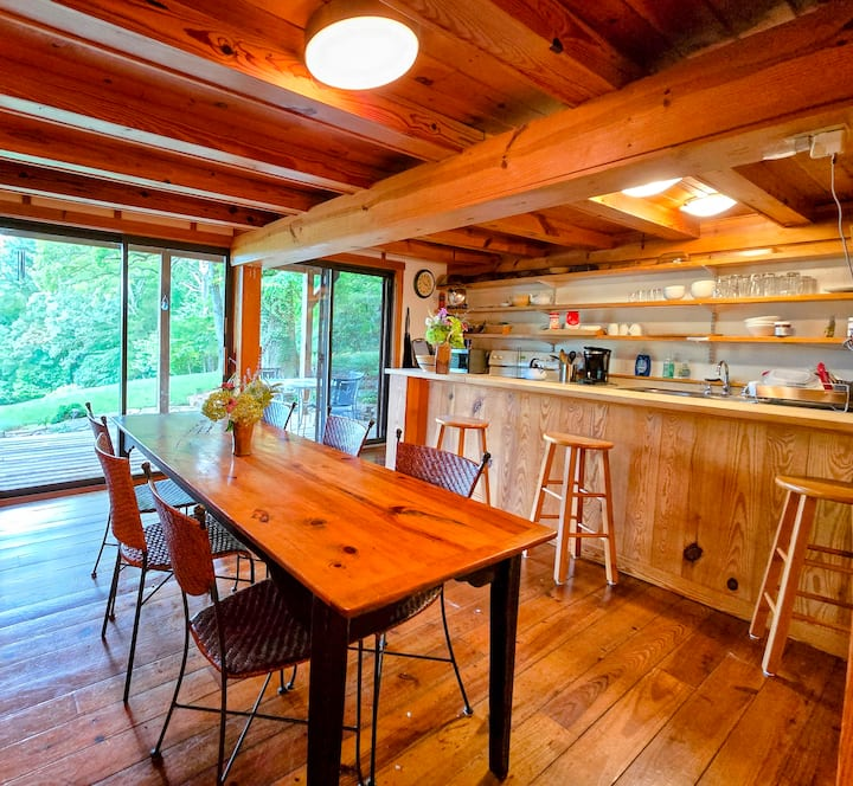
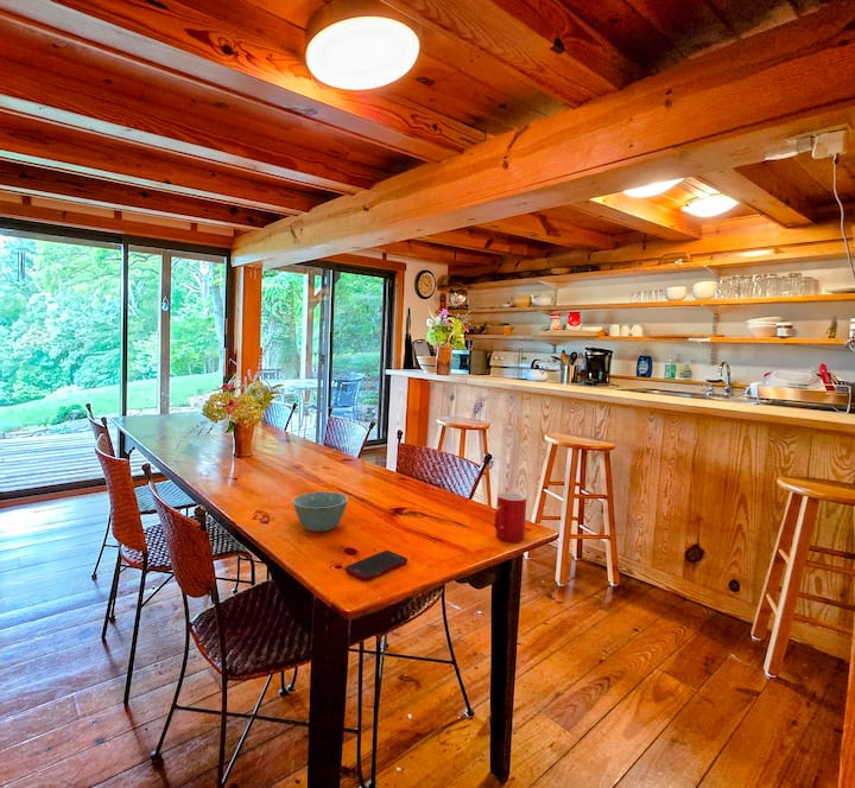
+ bowl [292,490,349,533]
+ cup [494,491,527,544]
+ cell phone [344,549,408,582]
